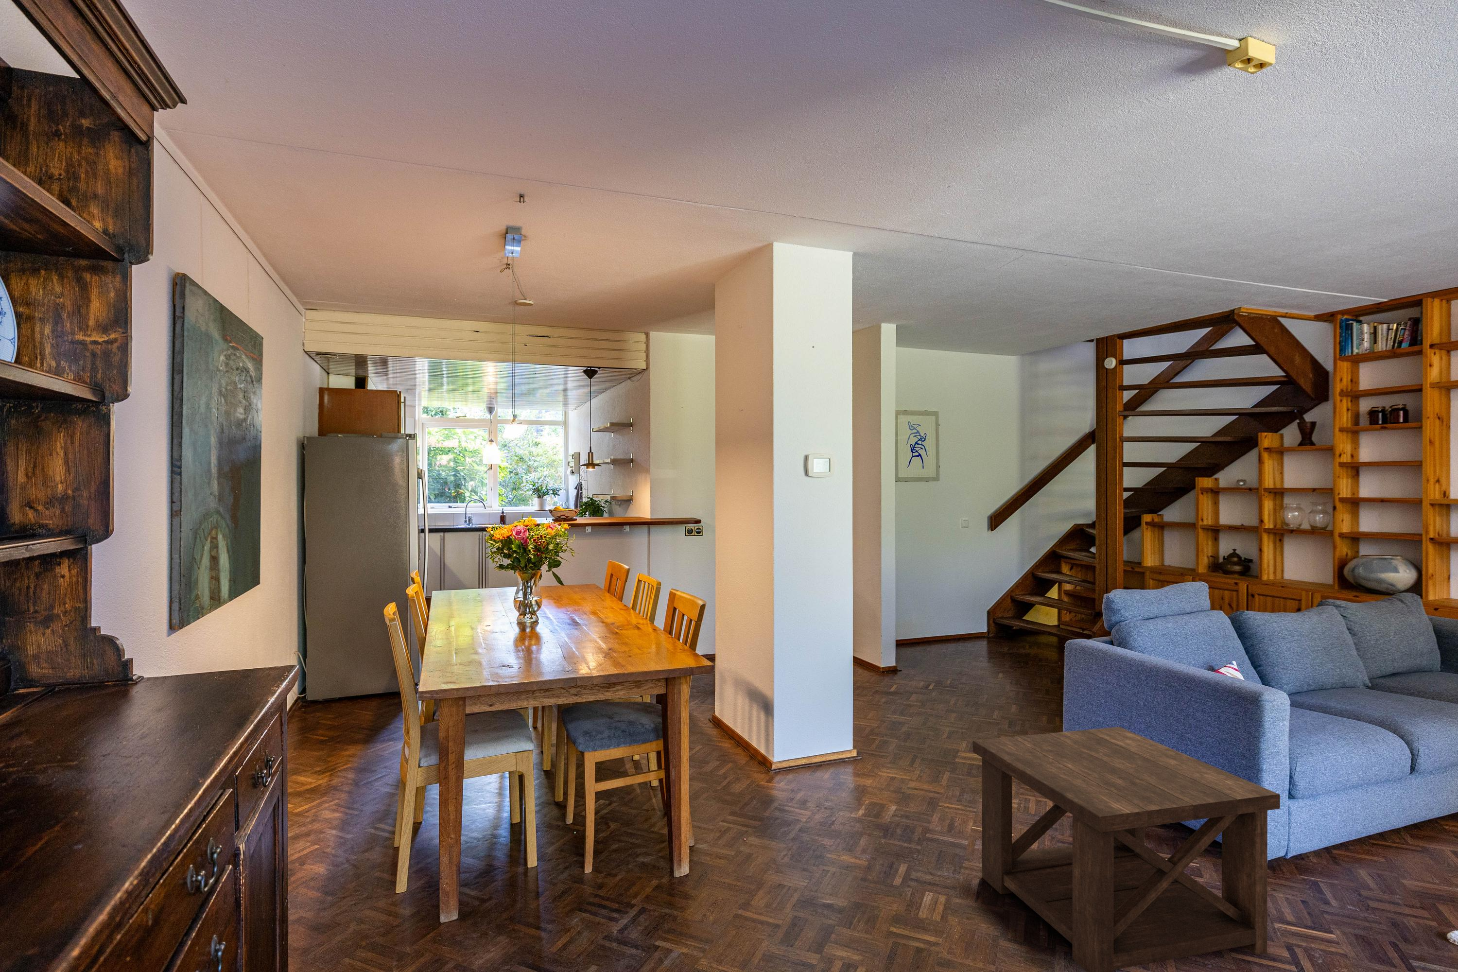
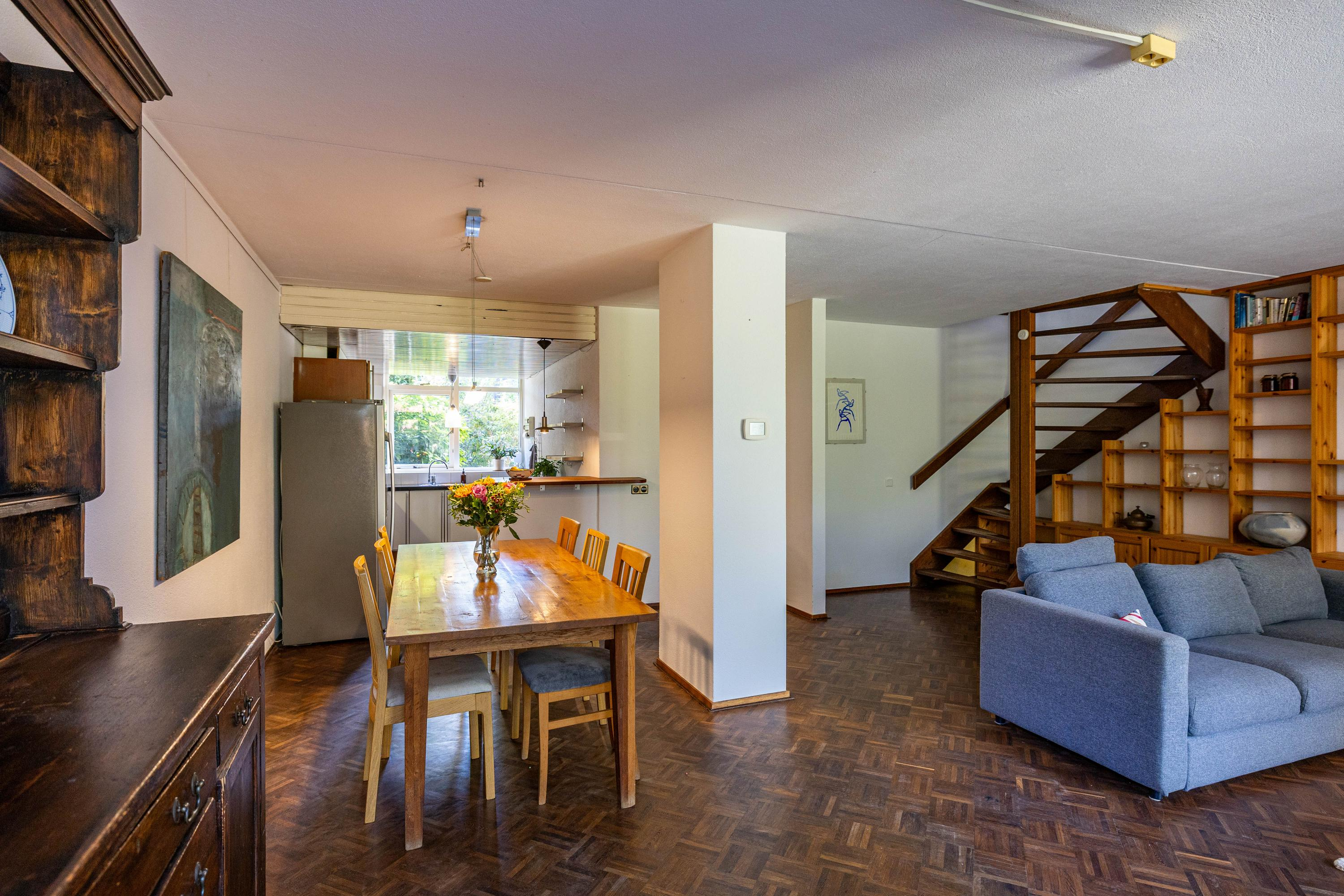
- side table [972,727,1280,972]
